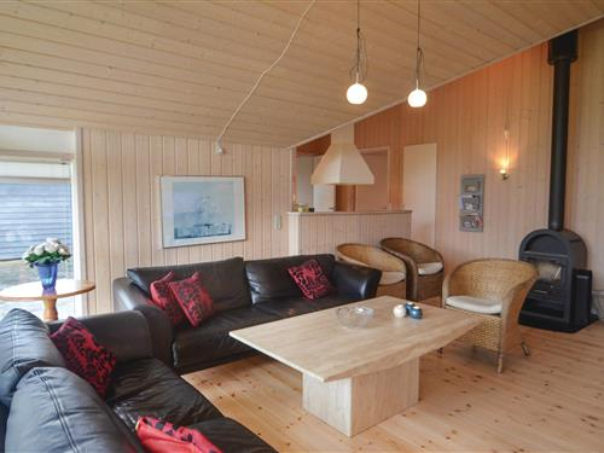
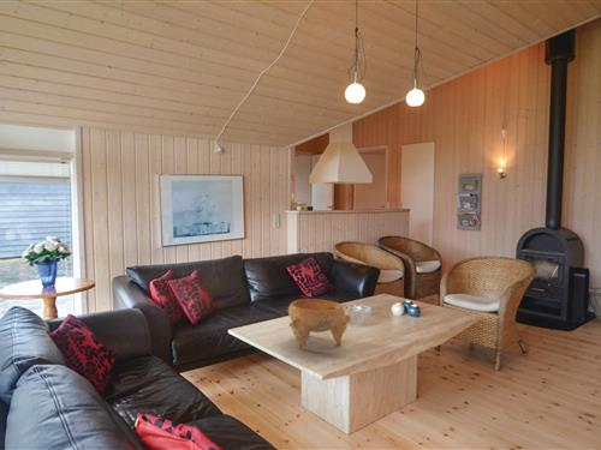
+ decorative bowl [287,298,352,350]
